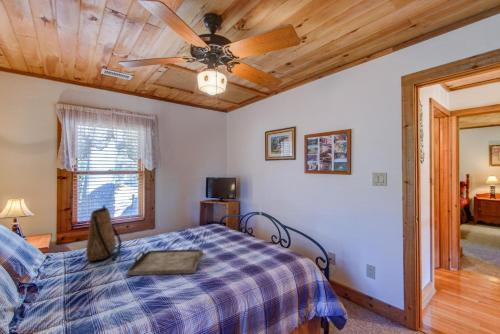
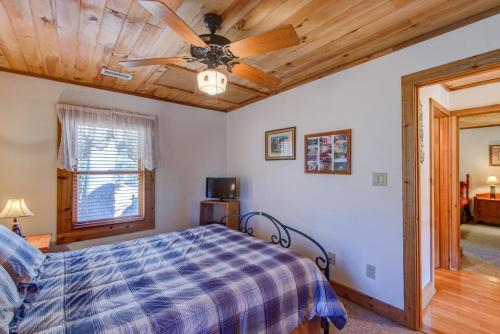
- tote bag [85,204,123,262]
- serving tray [126,248,204,276]
